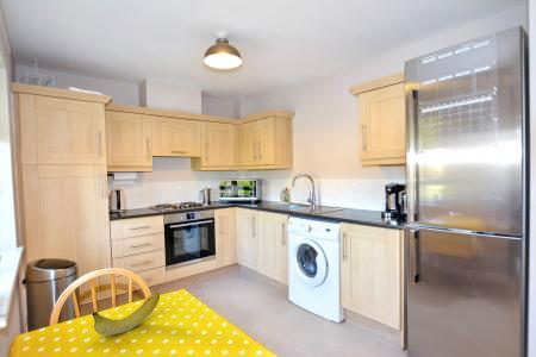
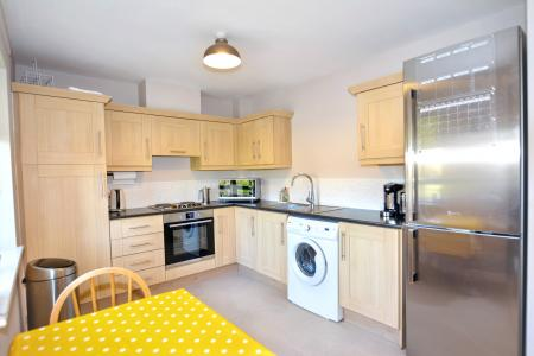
- fruit [91,290,161,337]
